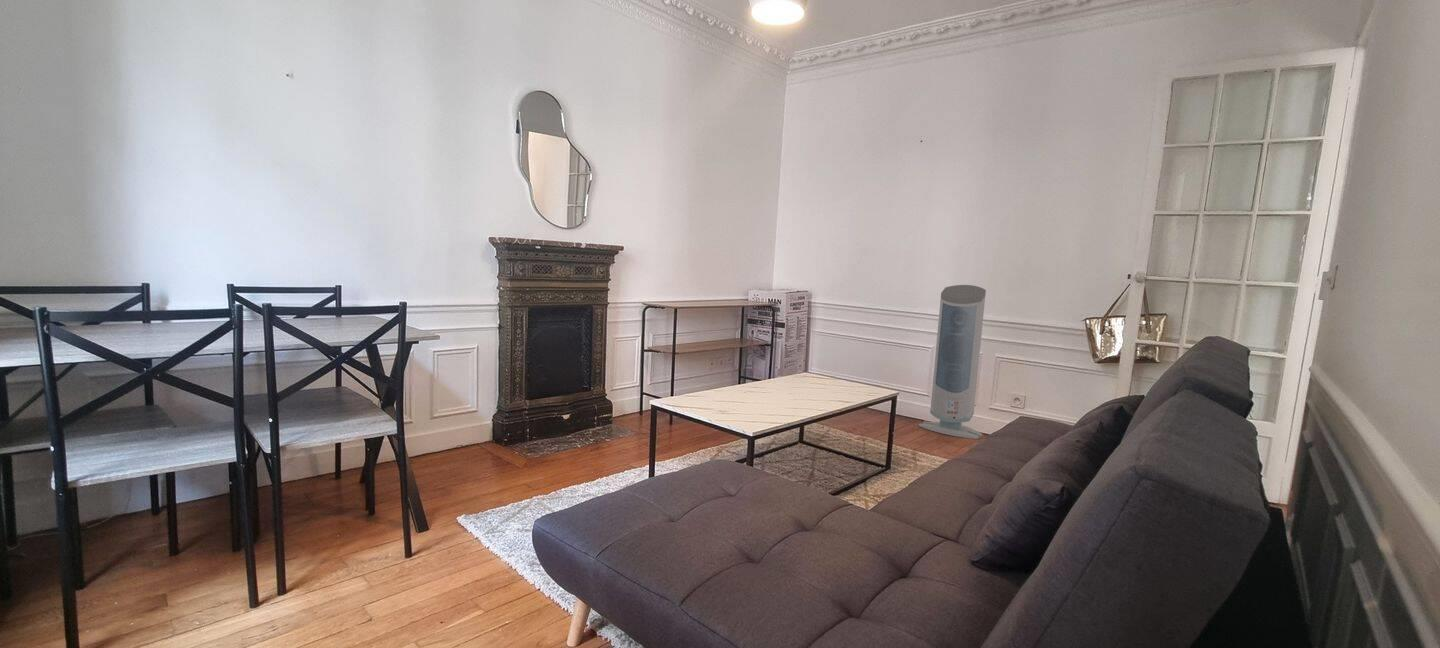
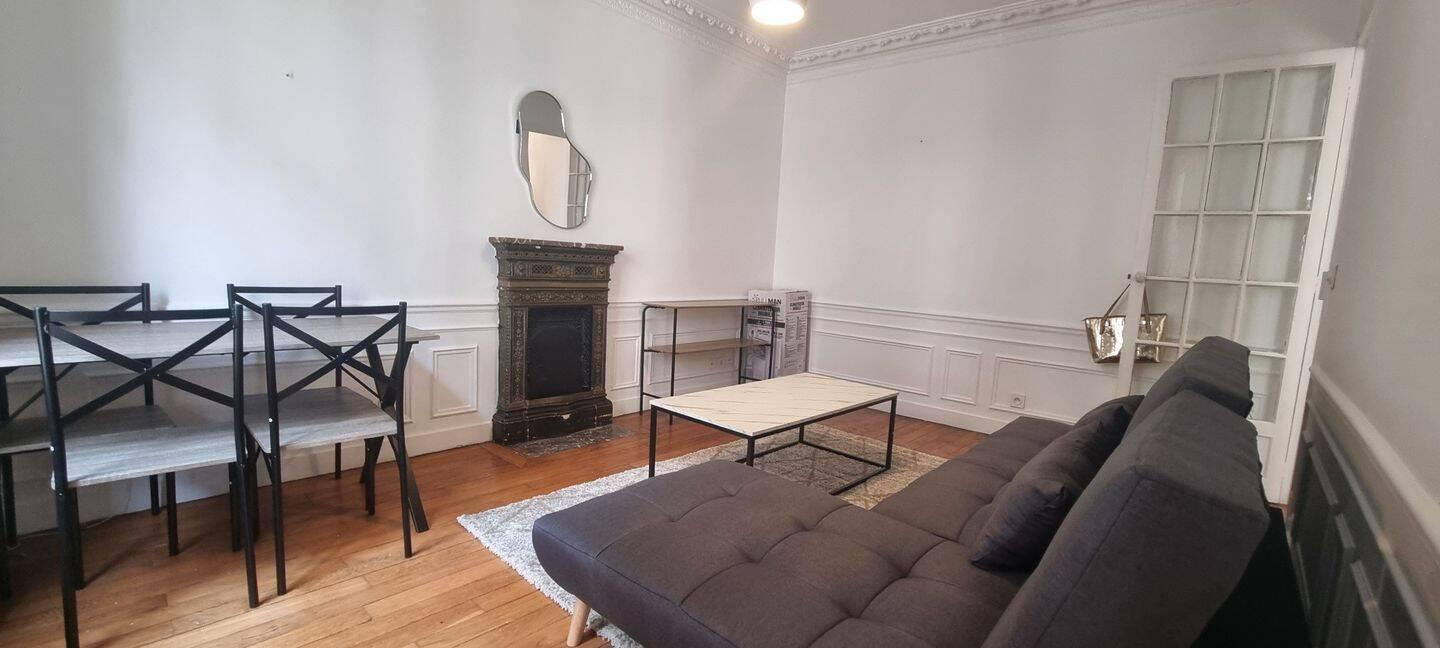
- air purifier [918,284,987,440]
